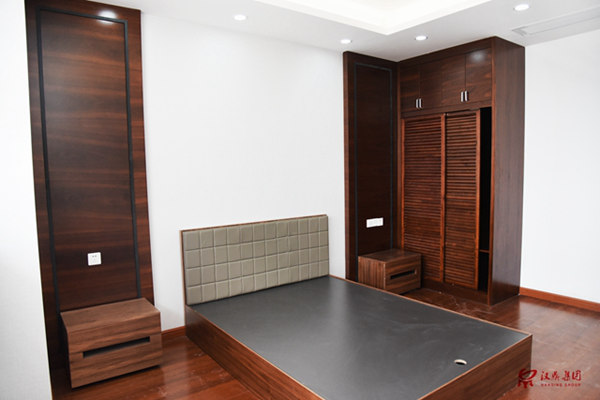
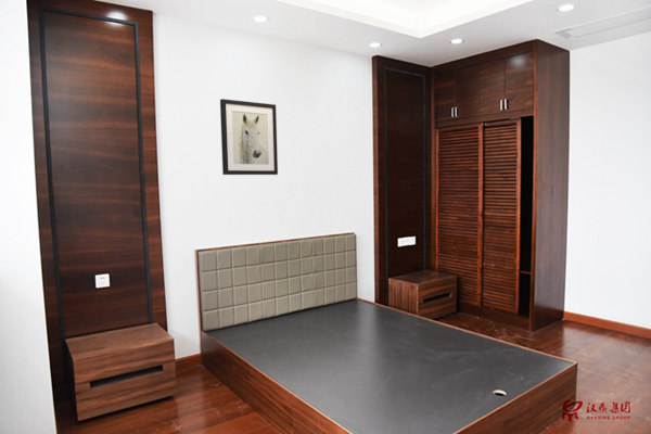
+ wall art [219,98,279,176]
